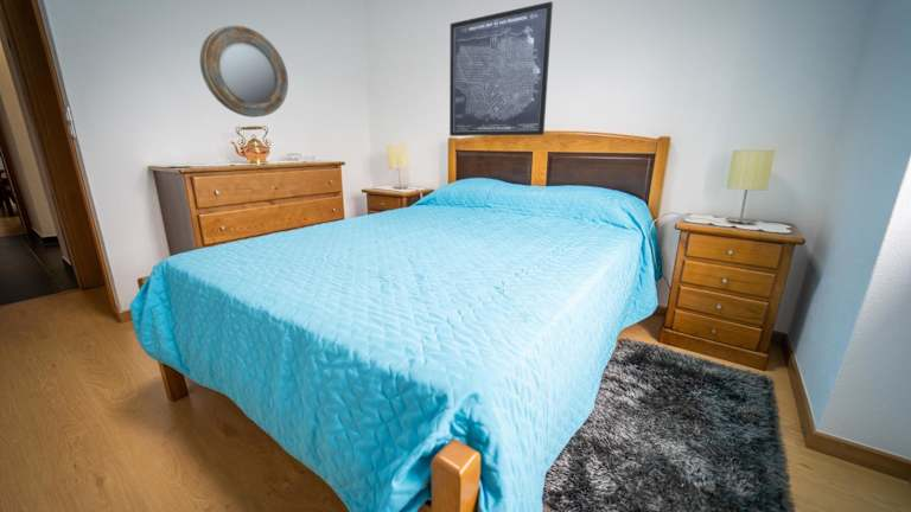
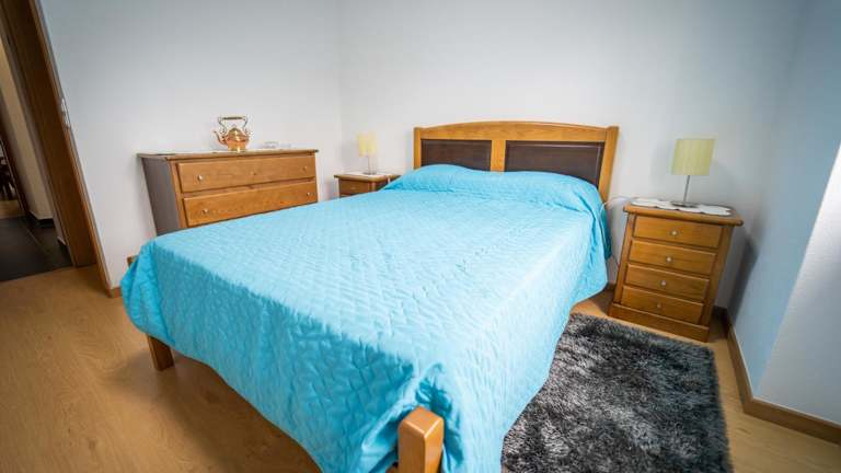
- wall art [448,0,554,137]
- home mirror [199,25,289,119]
